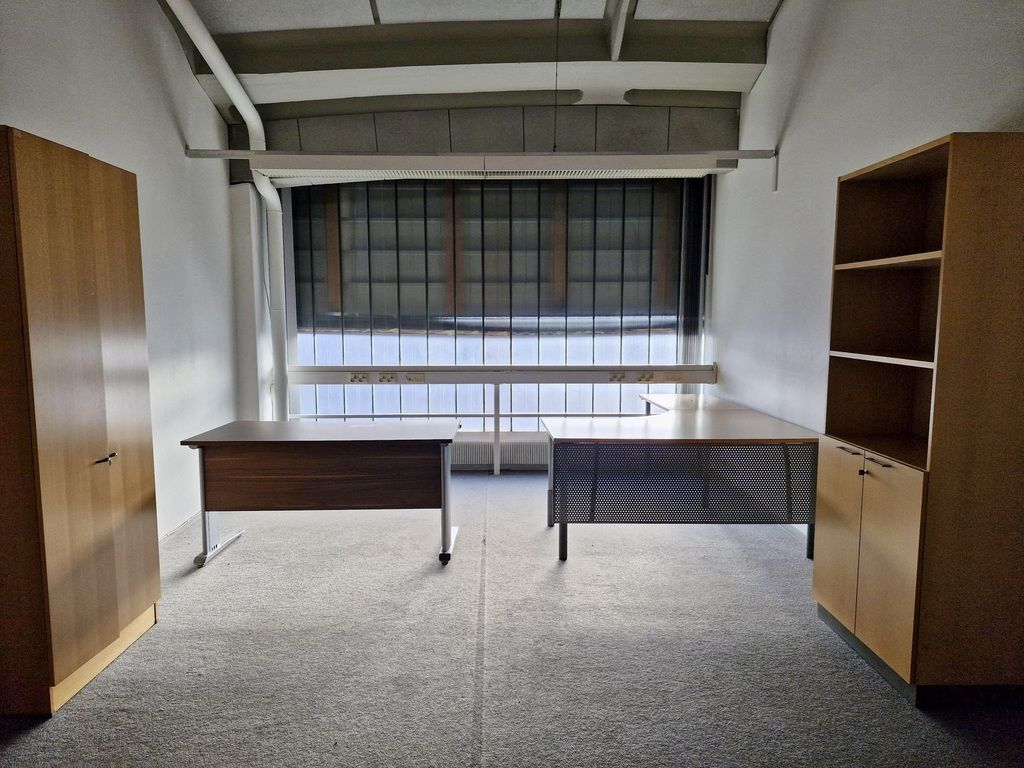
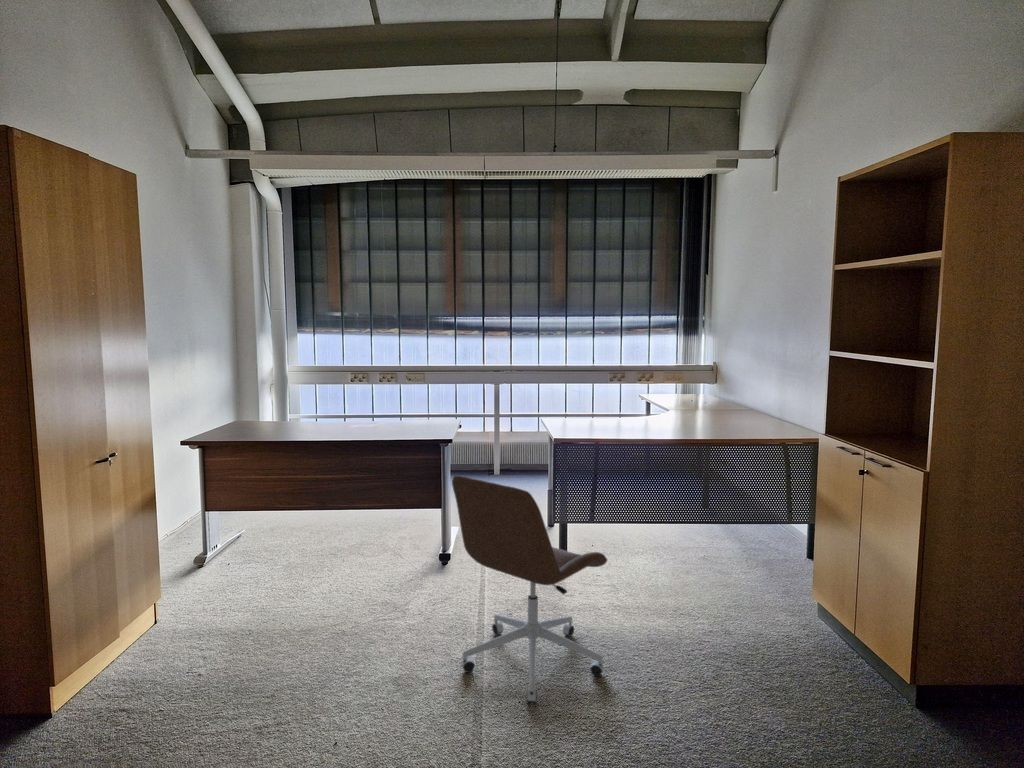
+ office chair [451,475,608,704]
